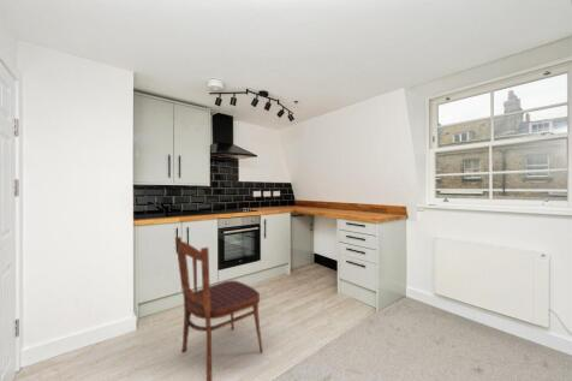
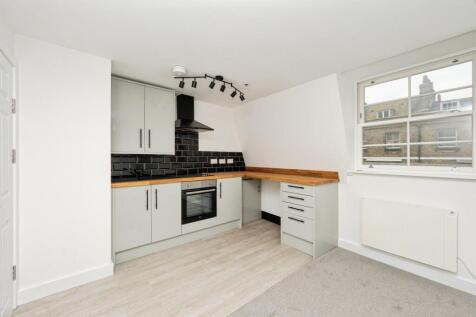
- dining chair [174,236,264,381]
